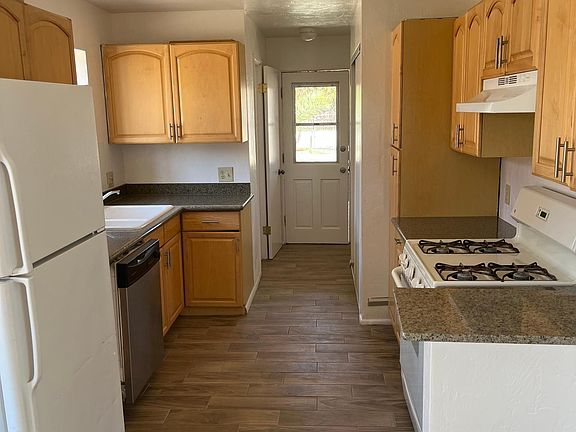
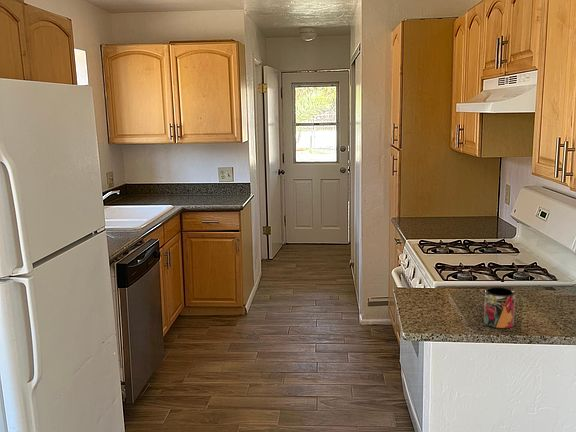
+ mug [483,286,516,329]
